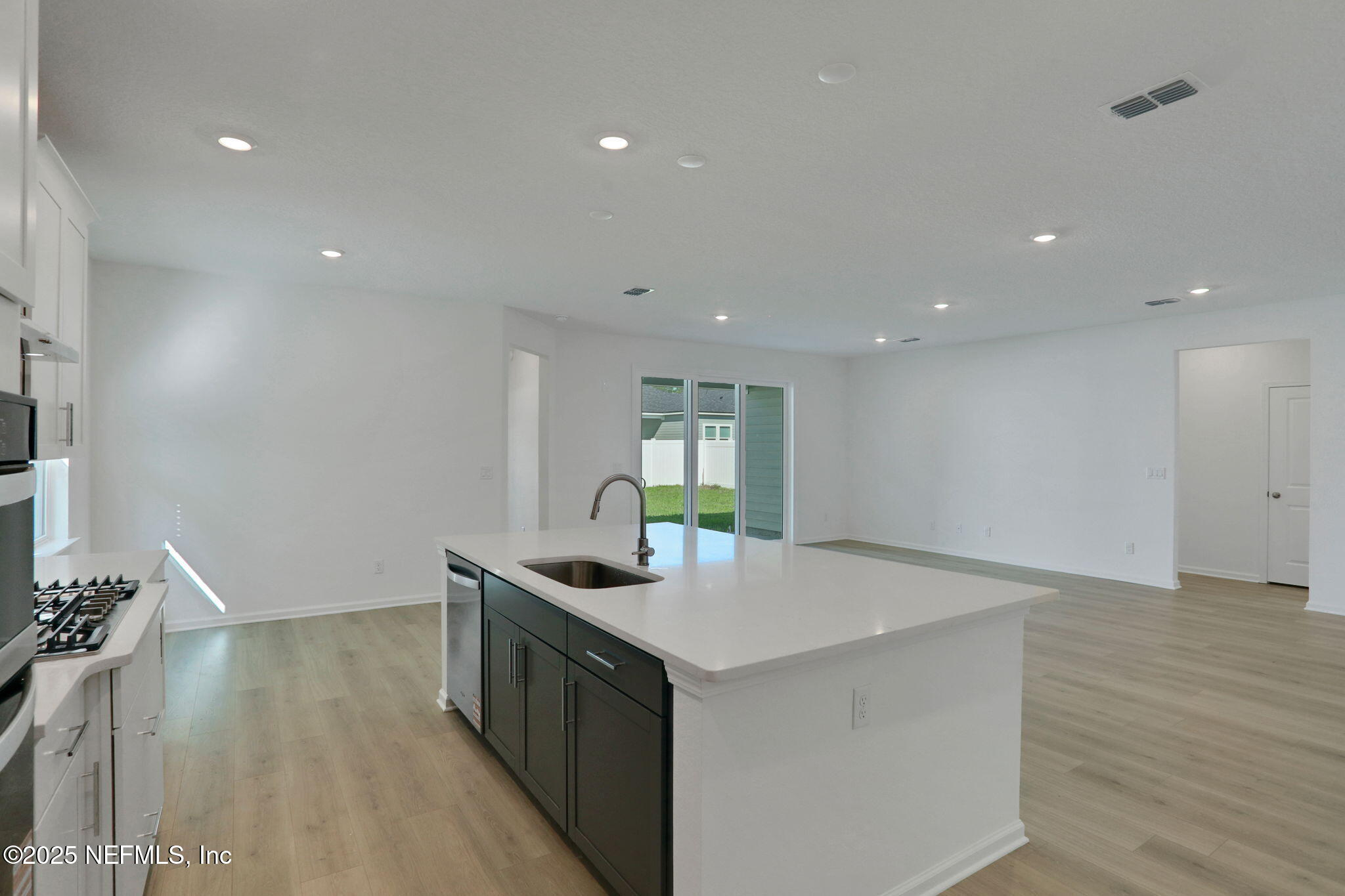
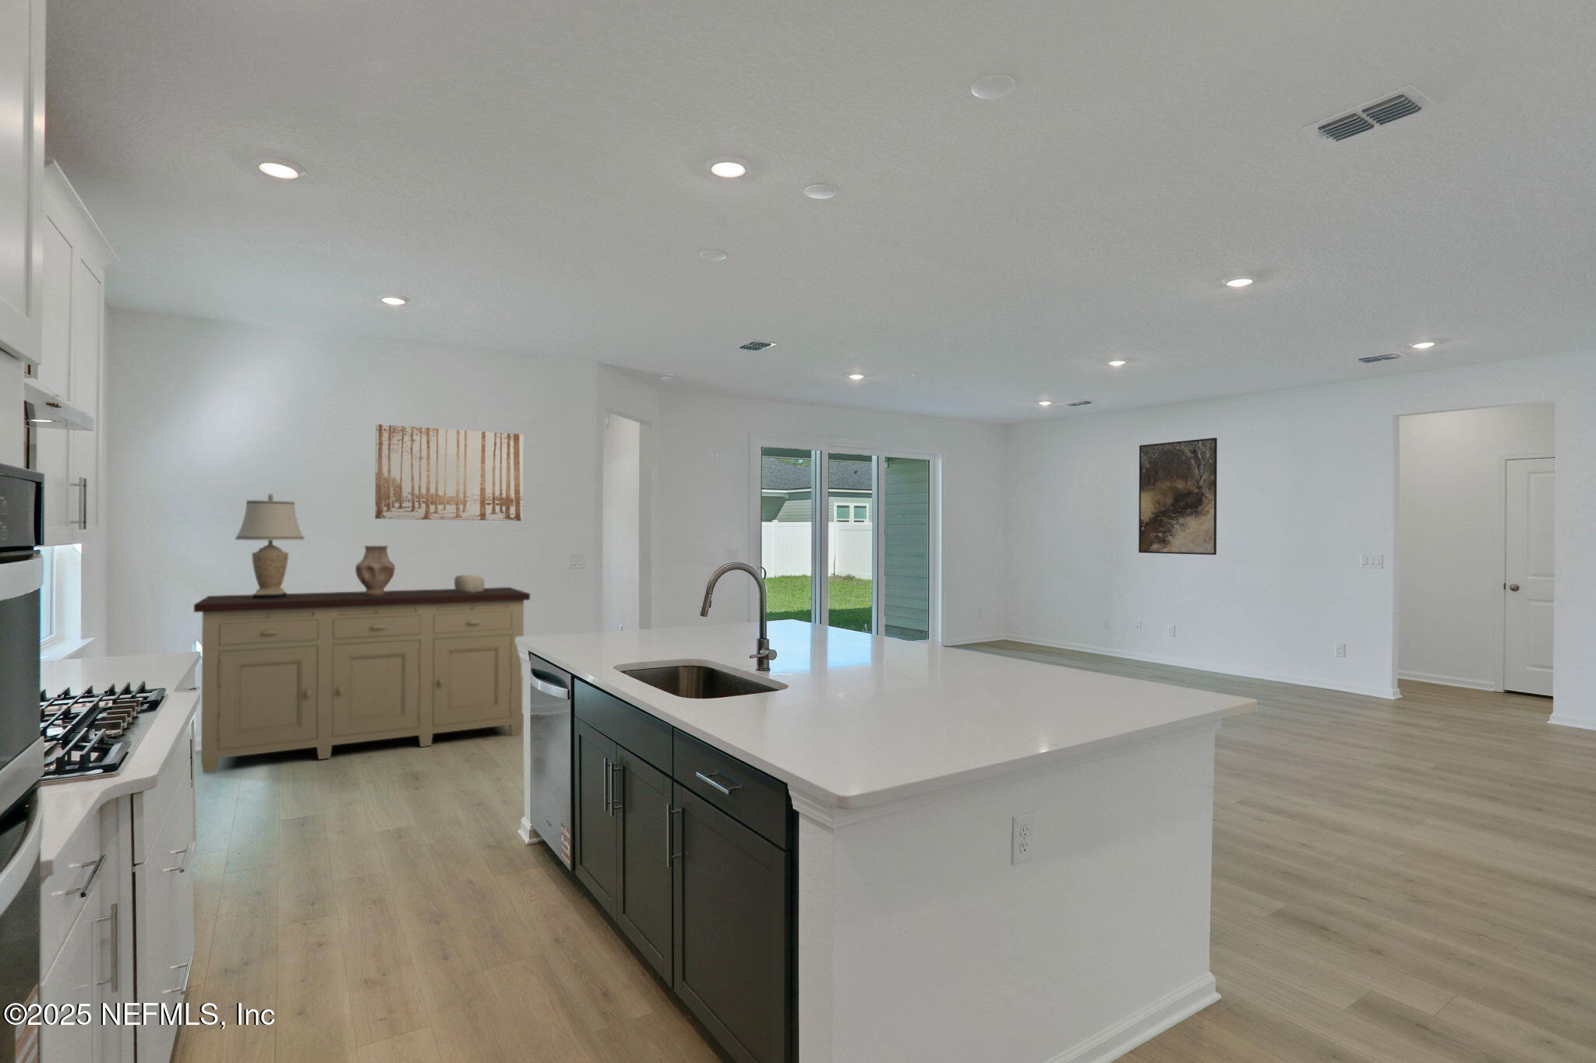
+ sideboard [193,586,530,774]
+ decorative bowl [453,574,485,593]
+ table lamp [234,494,305,599]
+ vase [355,545,396,596]
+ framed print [1138,437,1217,555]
+ wall art [374,424,524,522]
